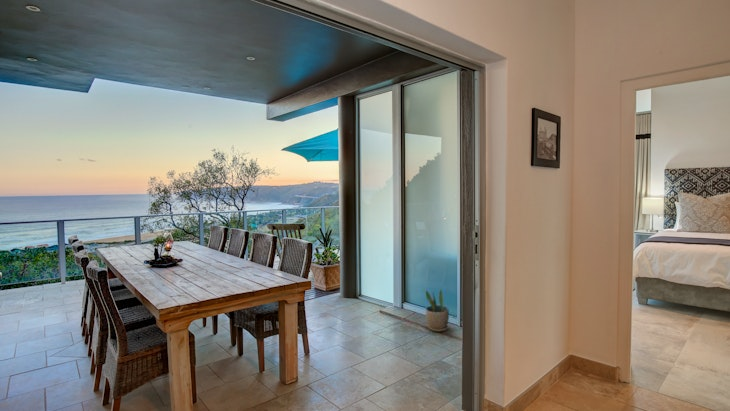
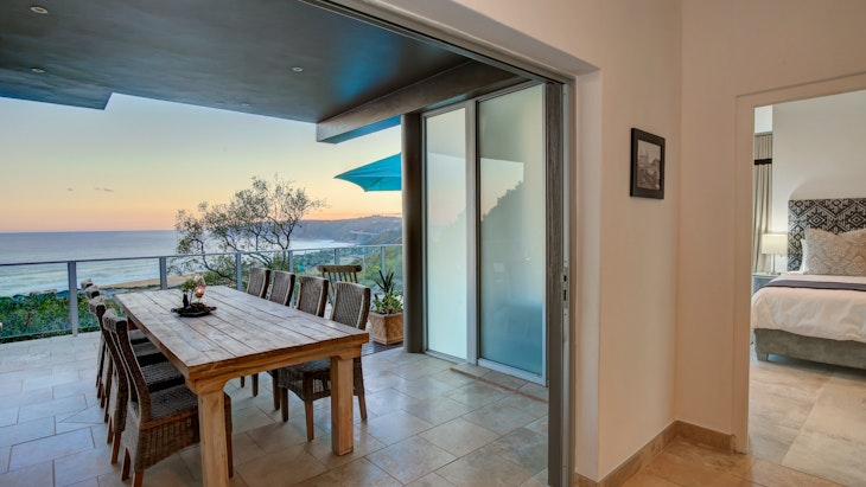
- potted plant [425,289,450,333]
